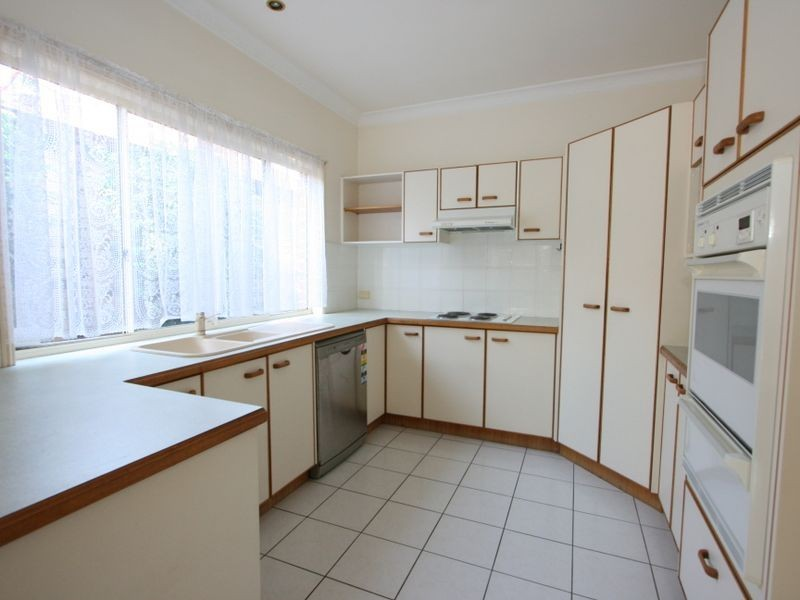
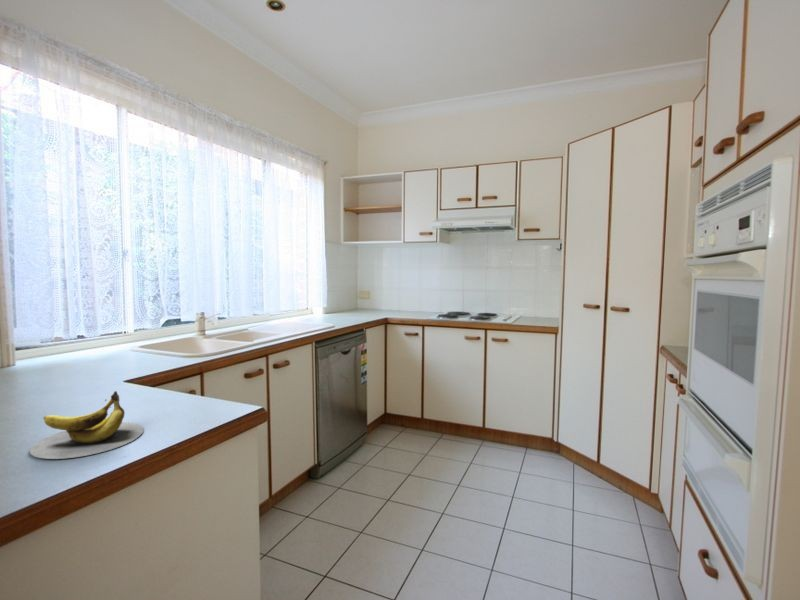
+ banana [29,390,144,460]
